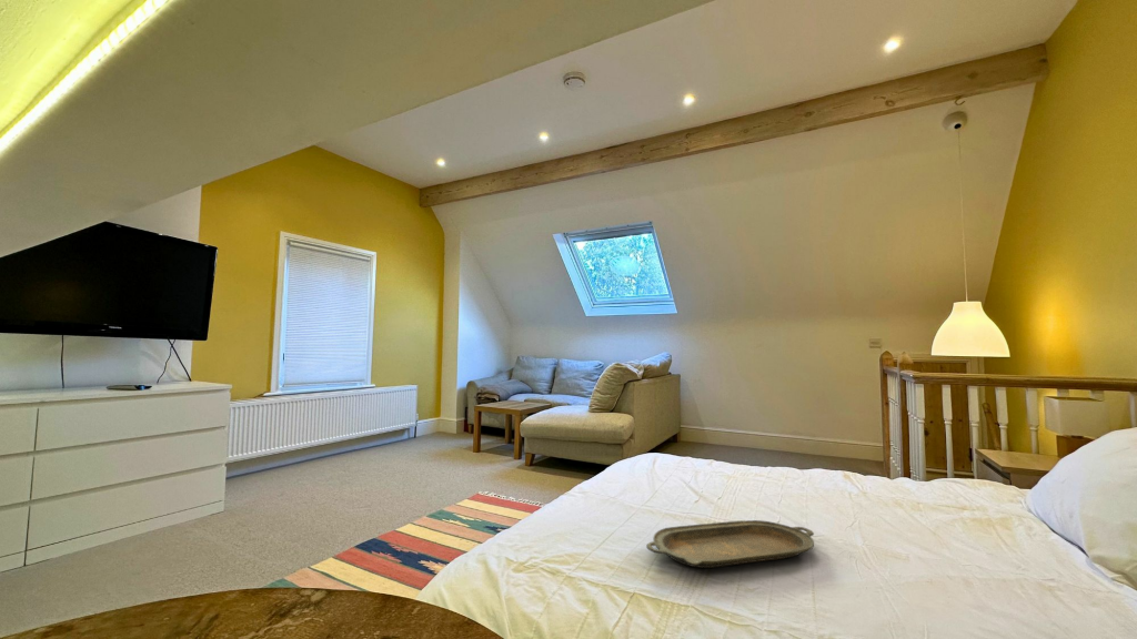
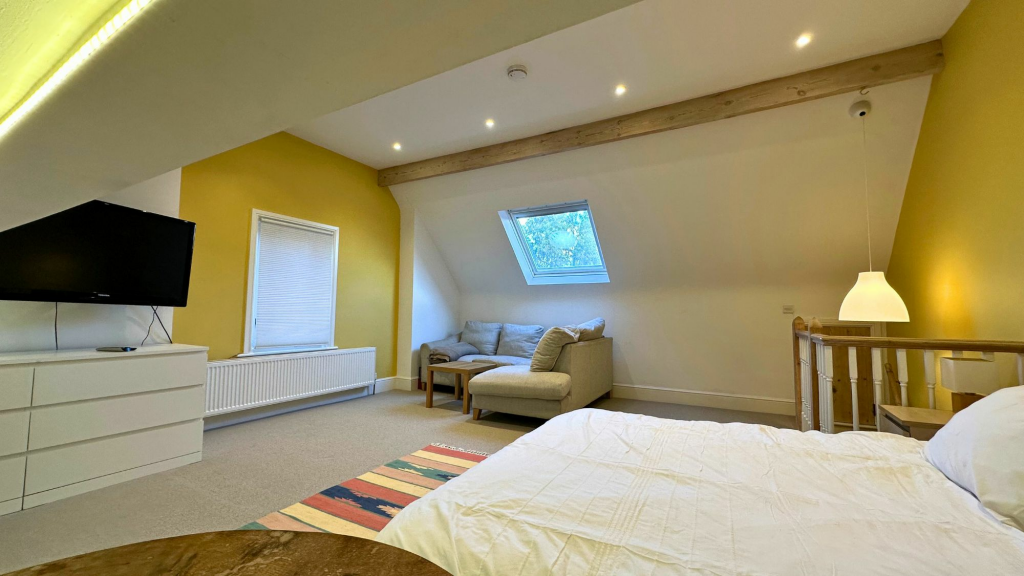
- serving tray [645,519,815,569]
